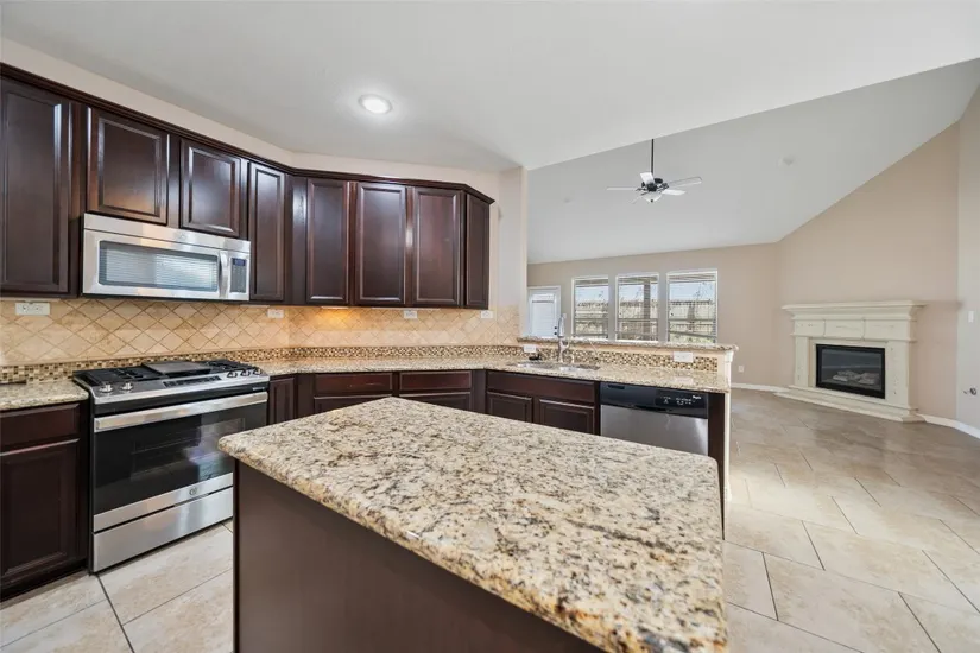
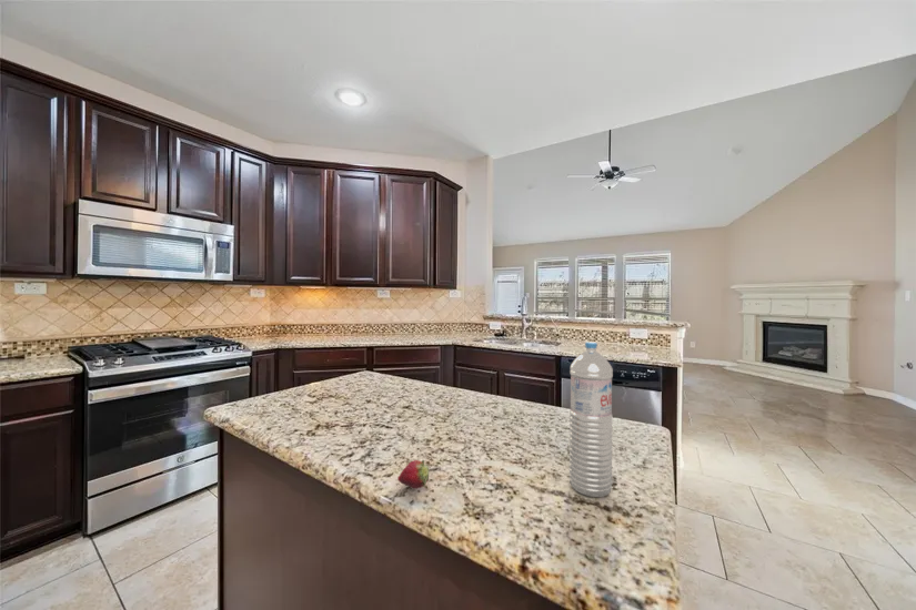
+ fruit [396,459,431,490]
+ water bottle [568,340,614,498]
